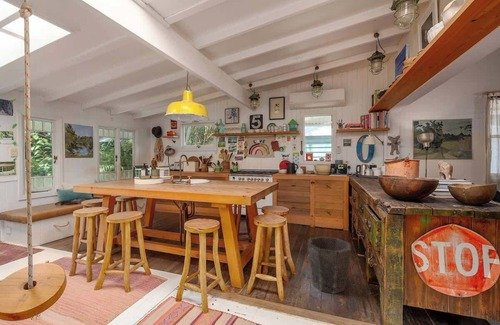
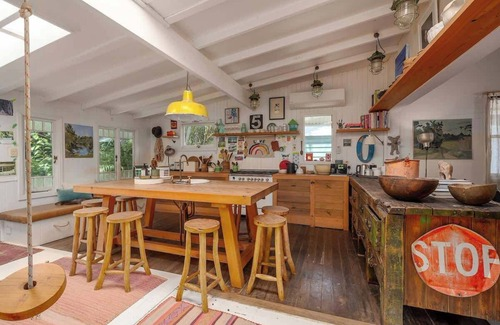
- waste bin [306,235,352,295]
